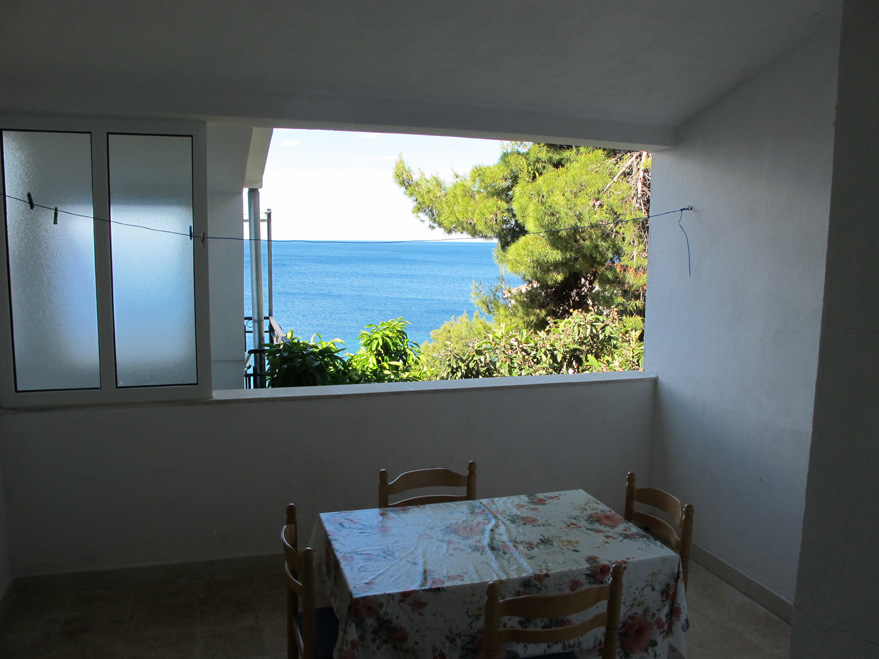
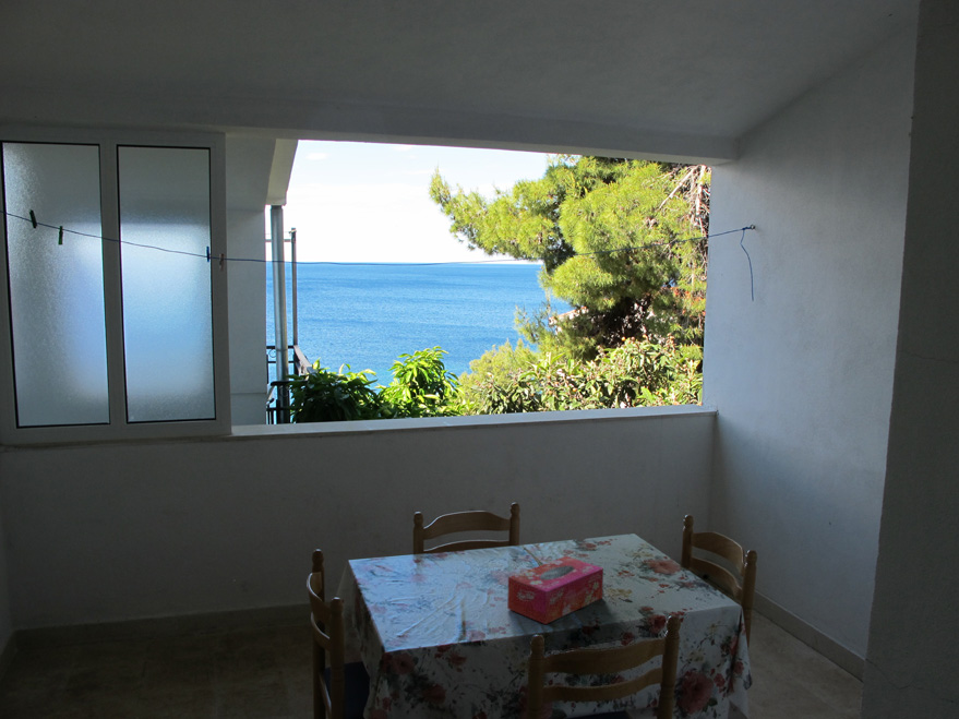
+ tissue box [506,555,604,625]
